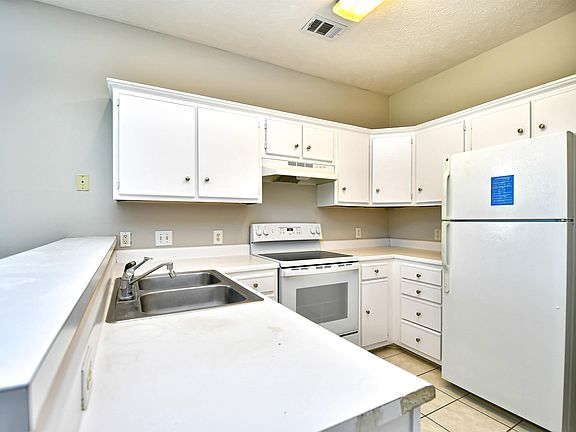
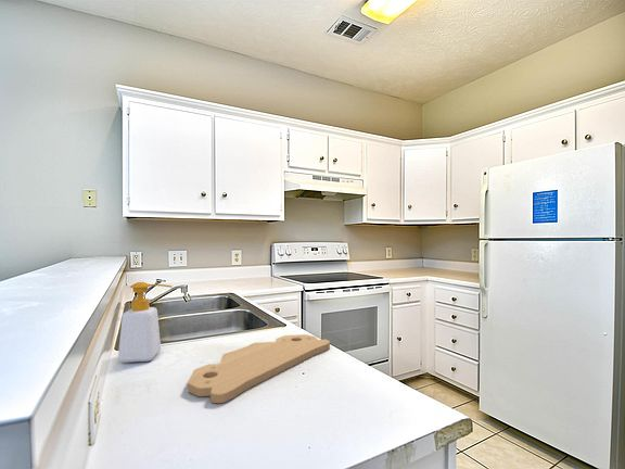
+ soap bottle [117,281,174,364]
+ cutting board [187,333,331,404]
